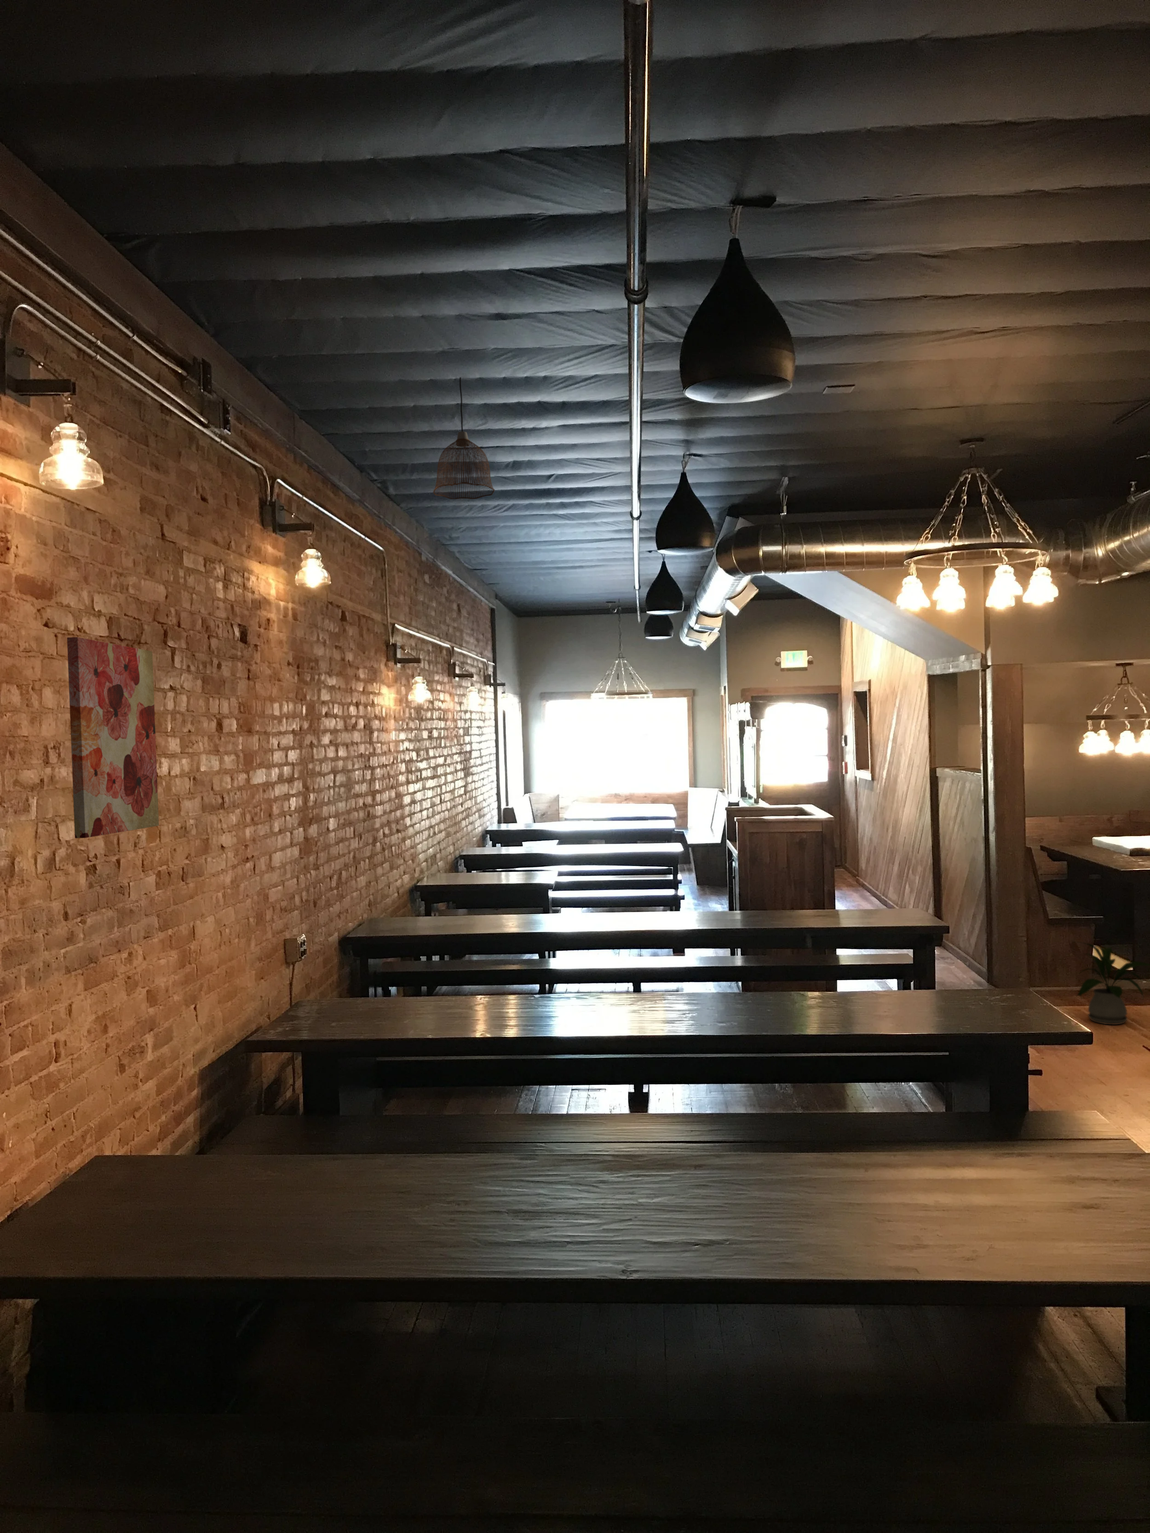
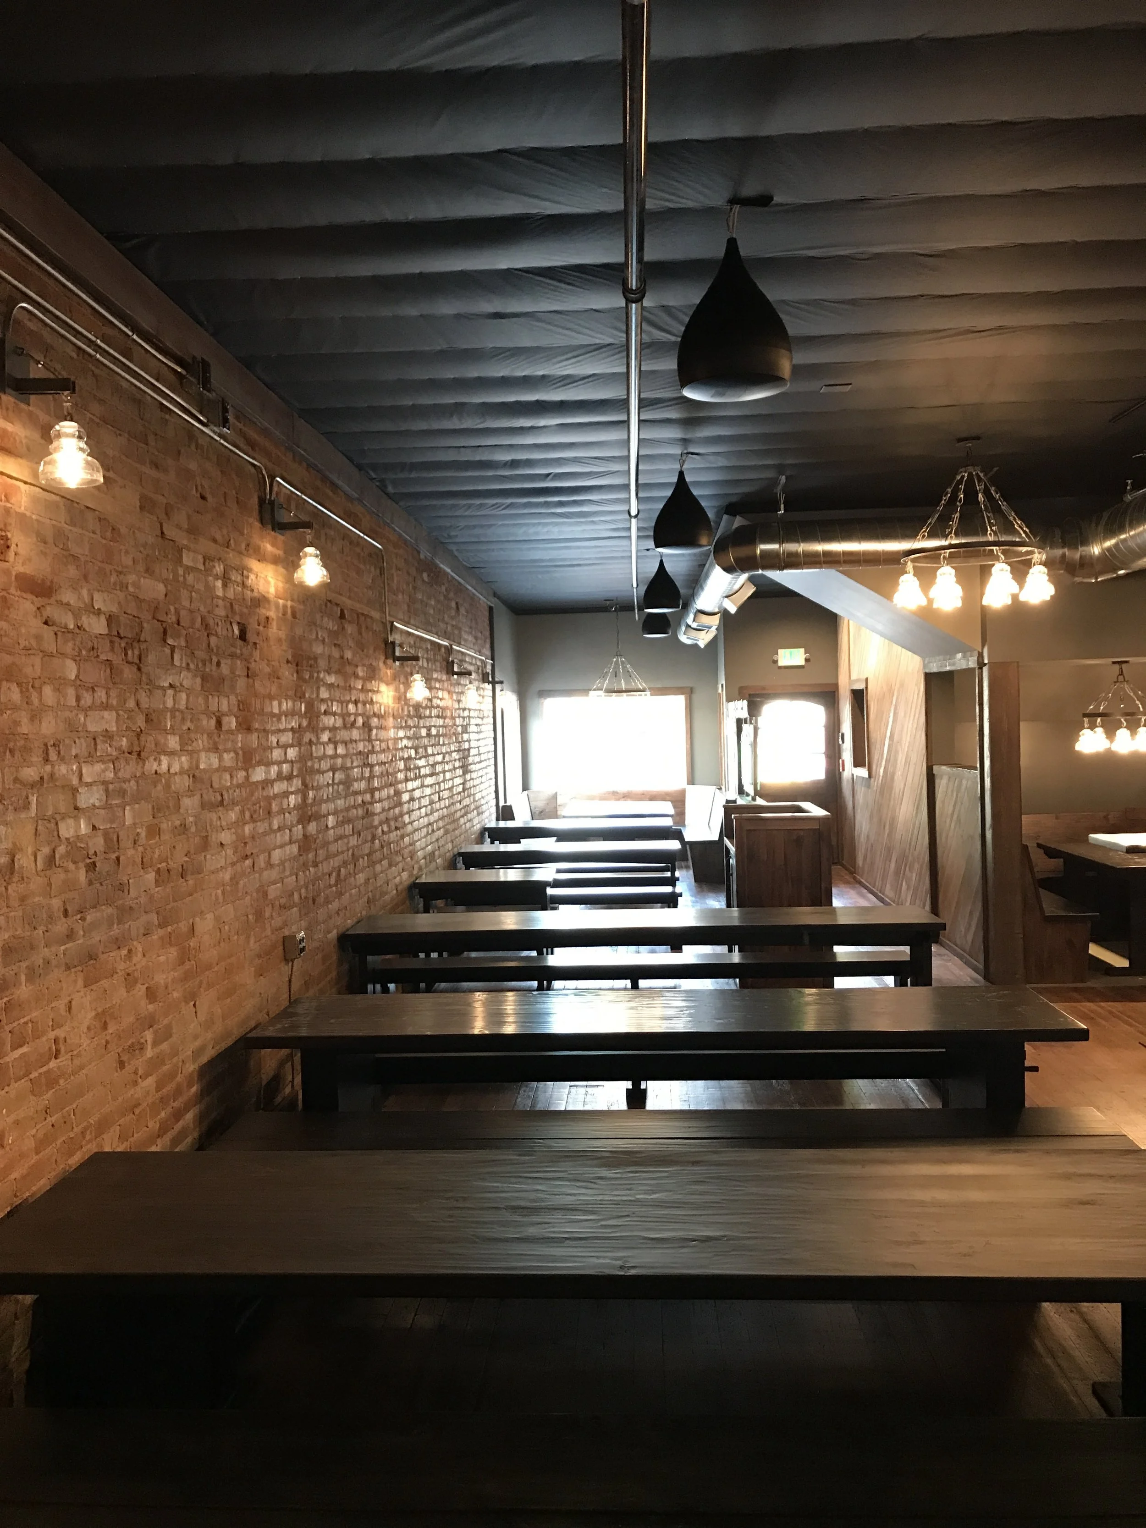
- pendant lamp [432,377,495,499]
- wall art [66,637,159,838]
- house plant [1073,941,1150,1026]
